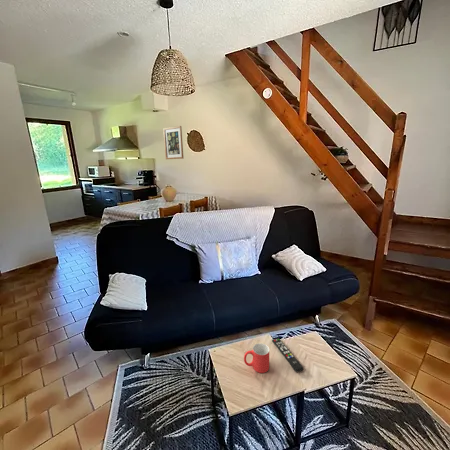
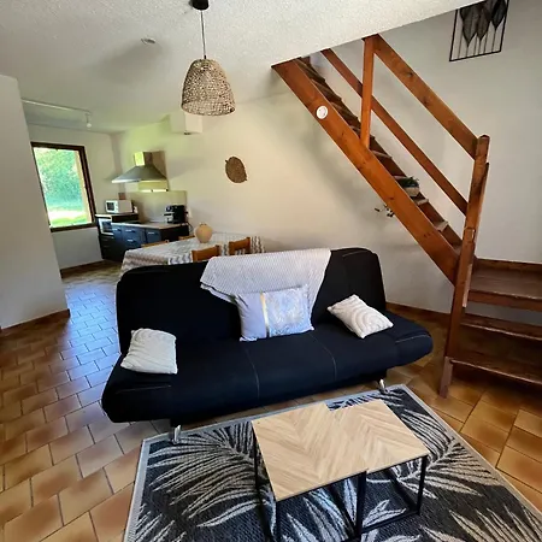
- remote control [271,337,304,373]
- wall art [162,125,184,160]
- mug [243,342,270,374]
